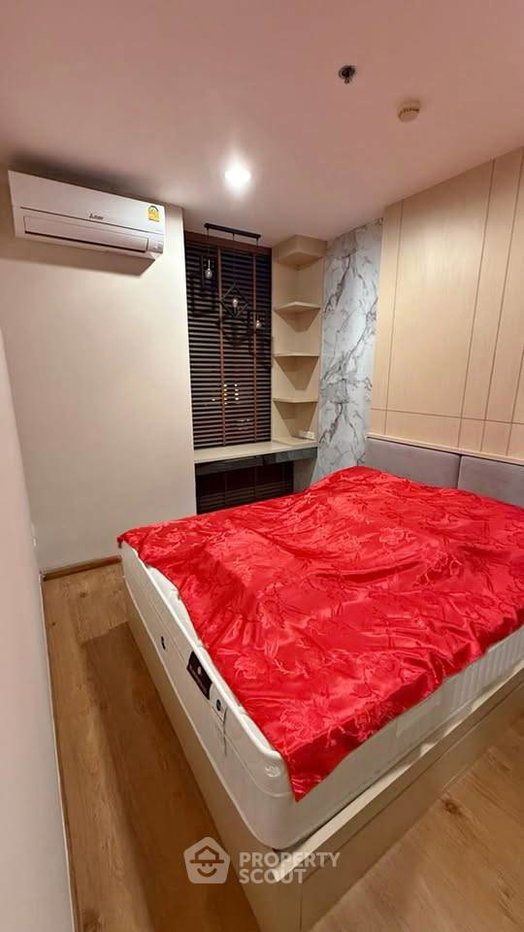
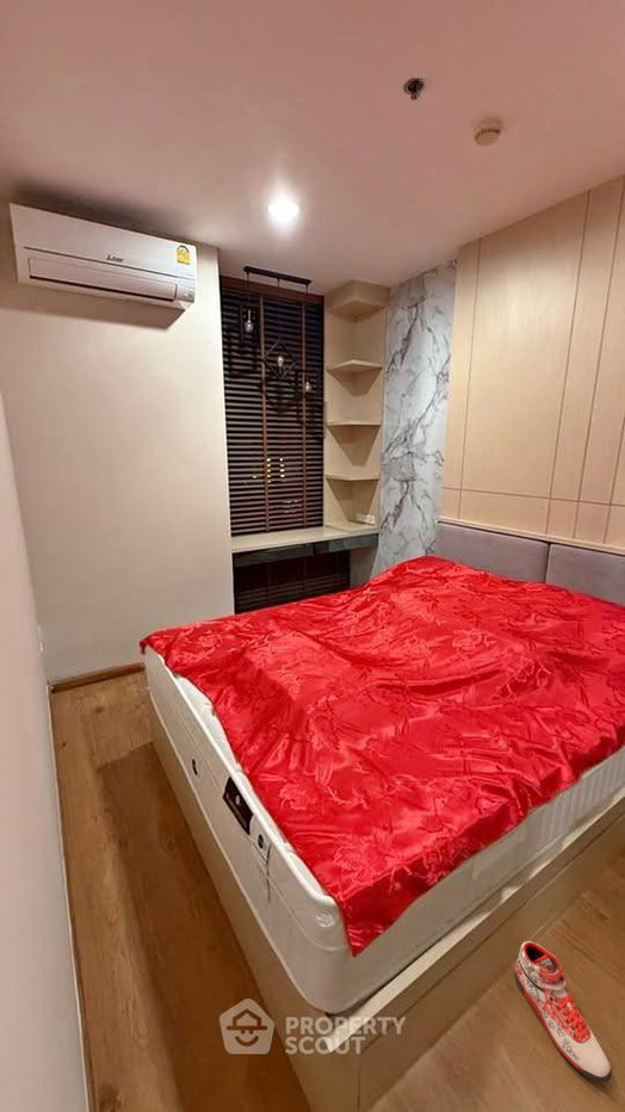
+ sneaker [514,940,613,1085]
